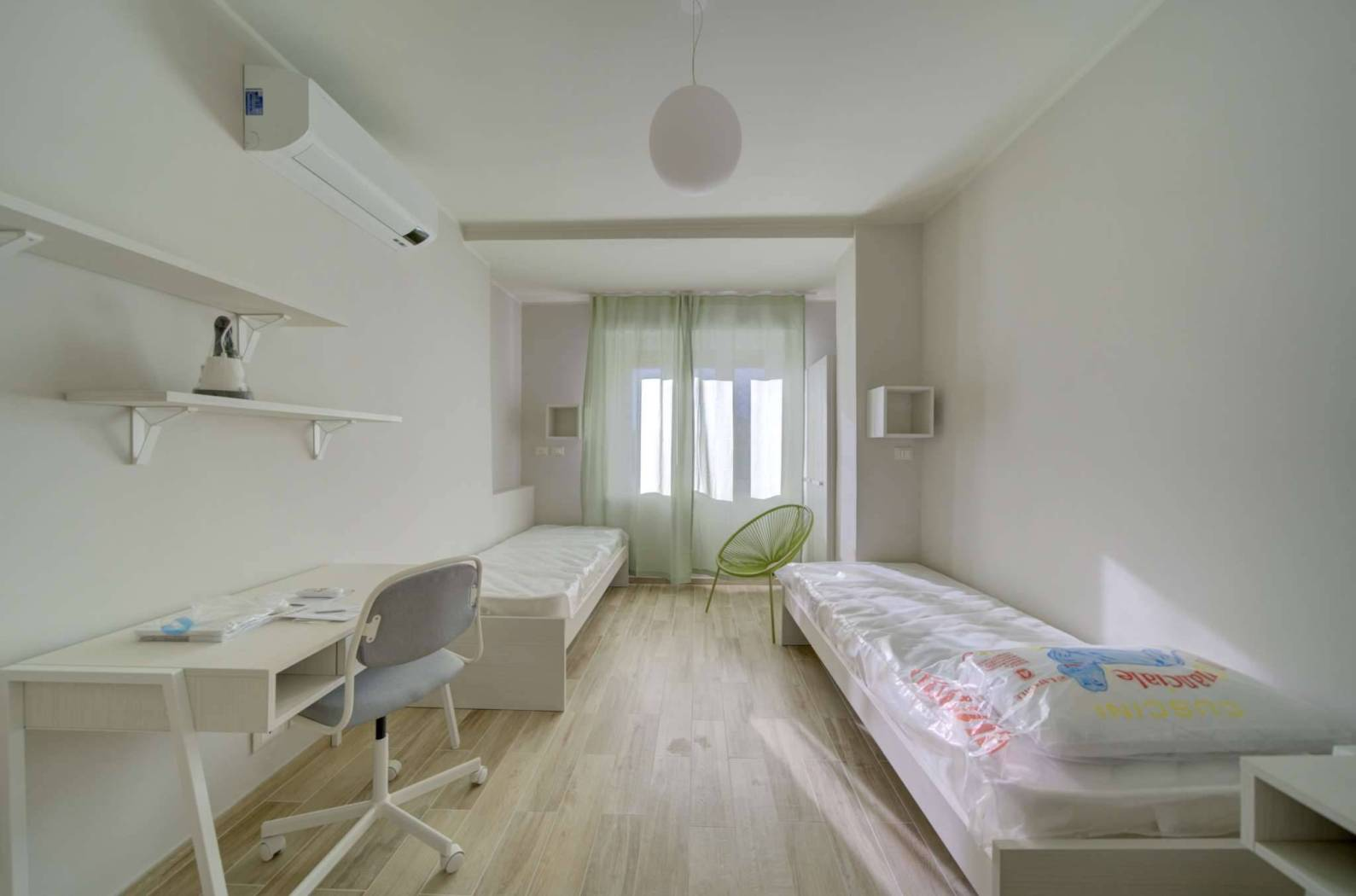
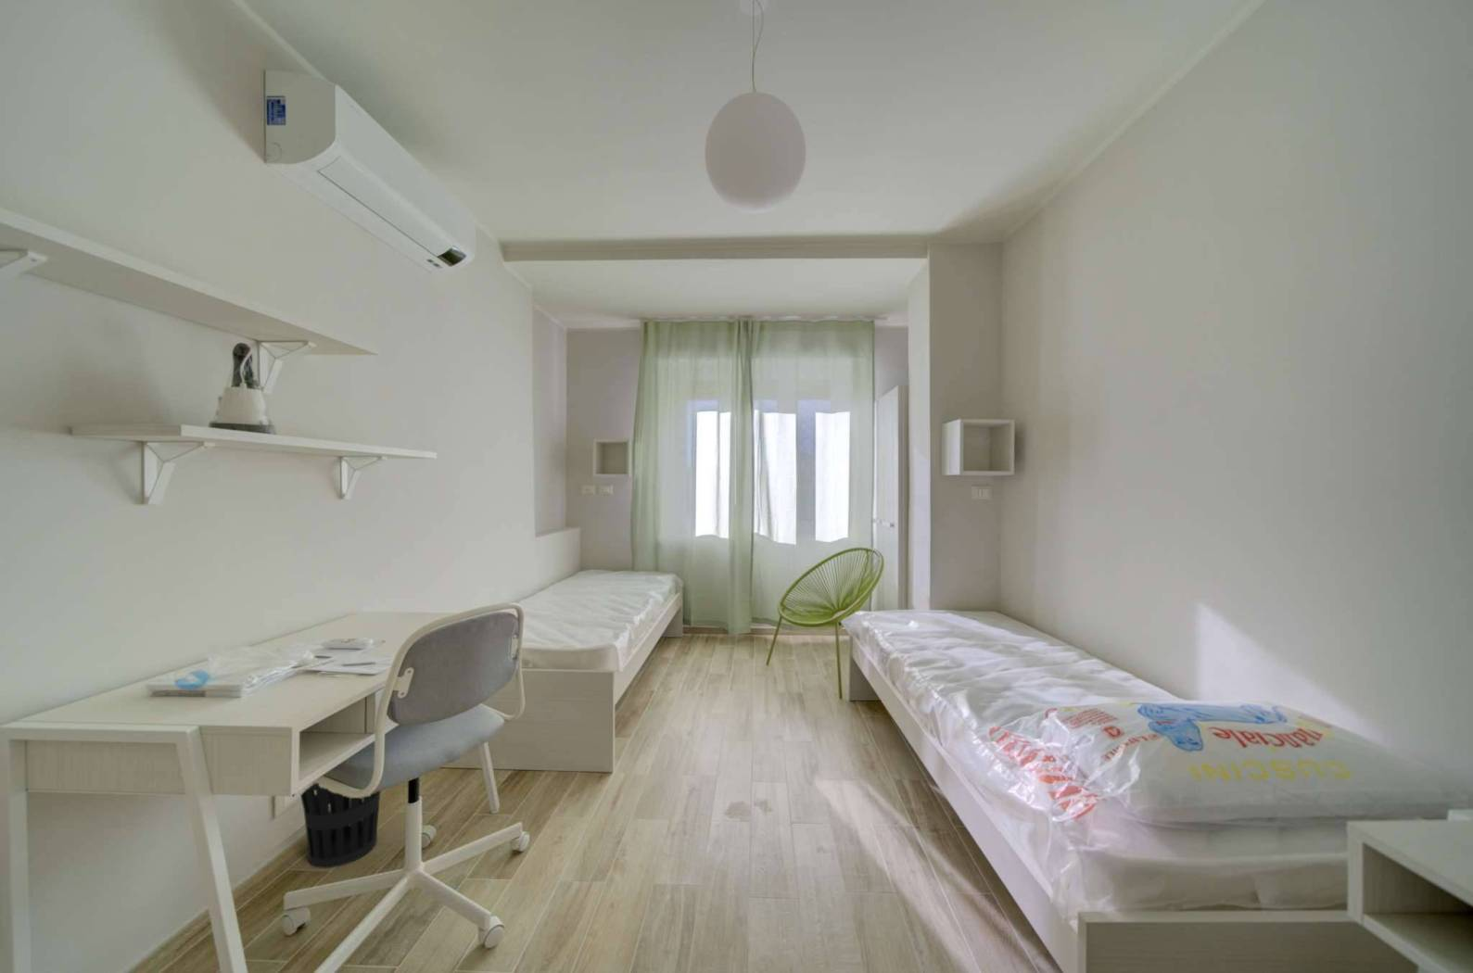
+ wastebasket [300,782,381,869]
